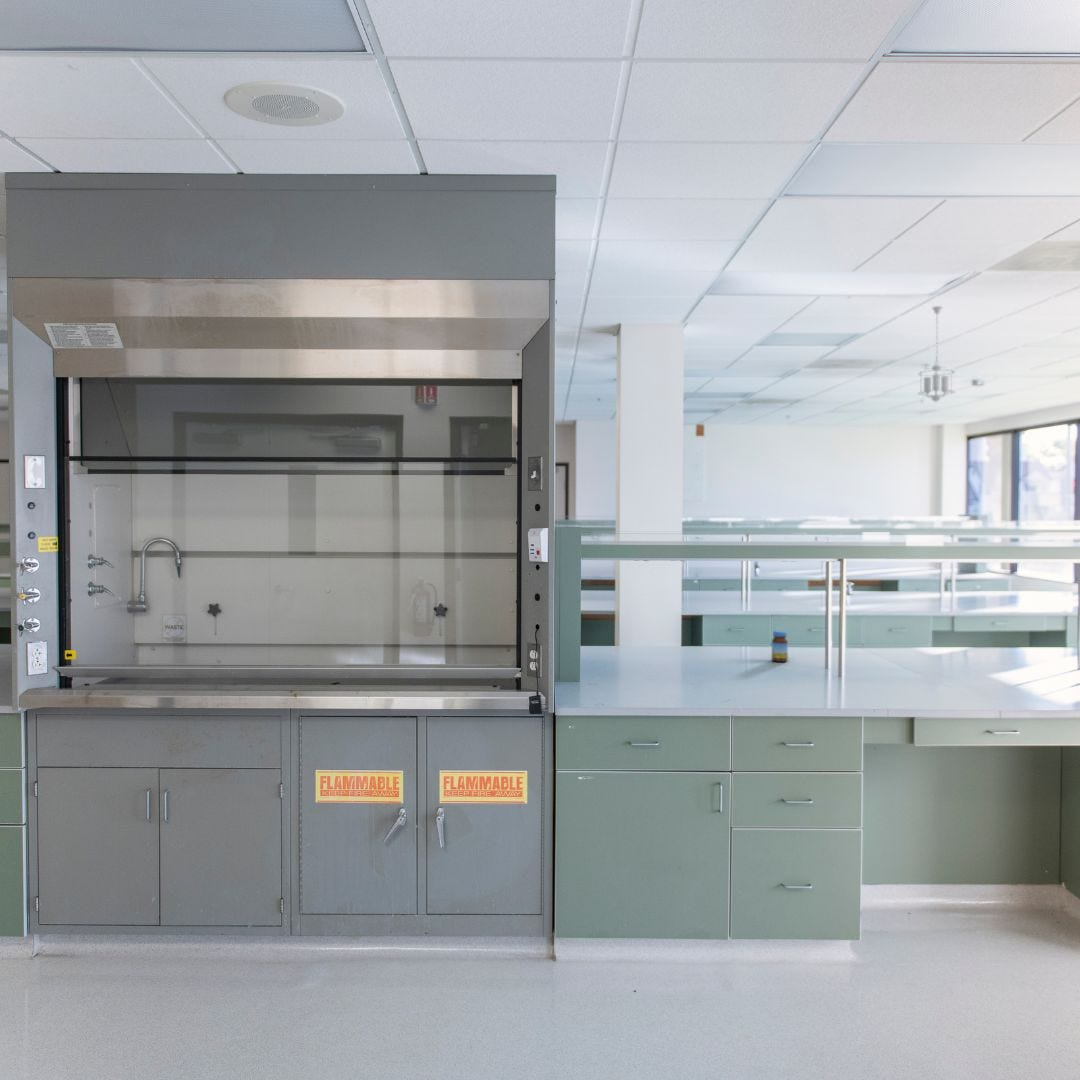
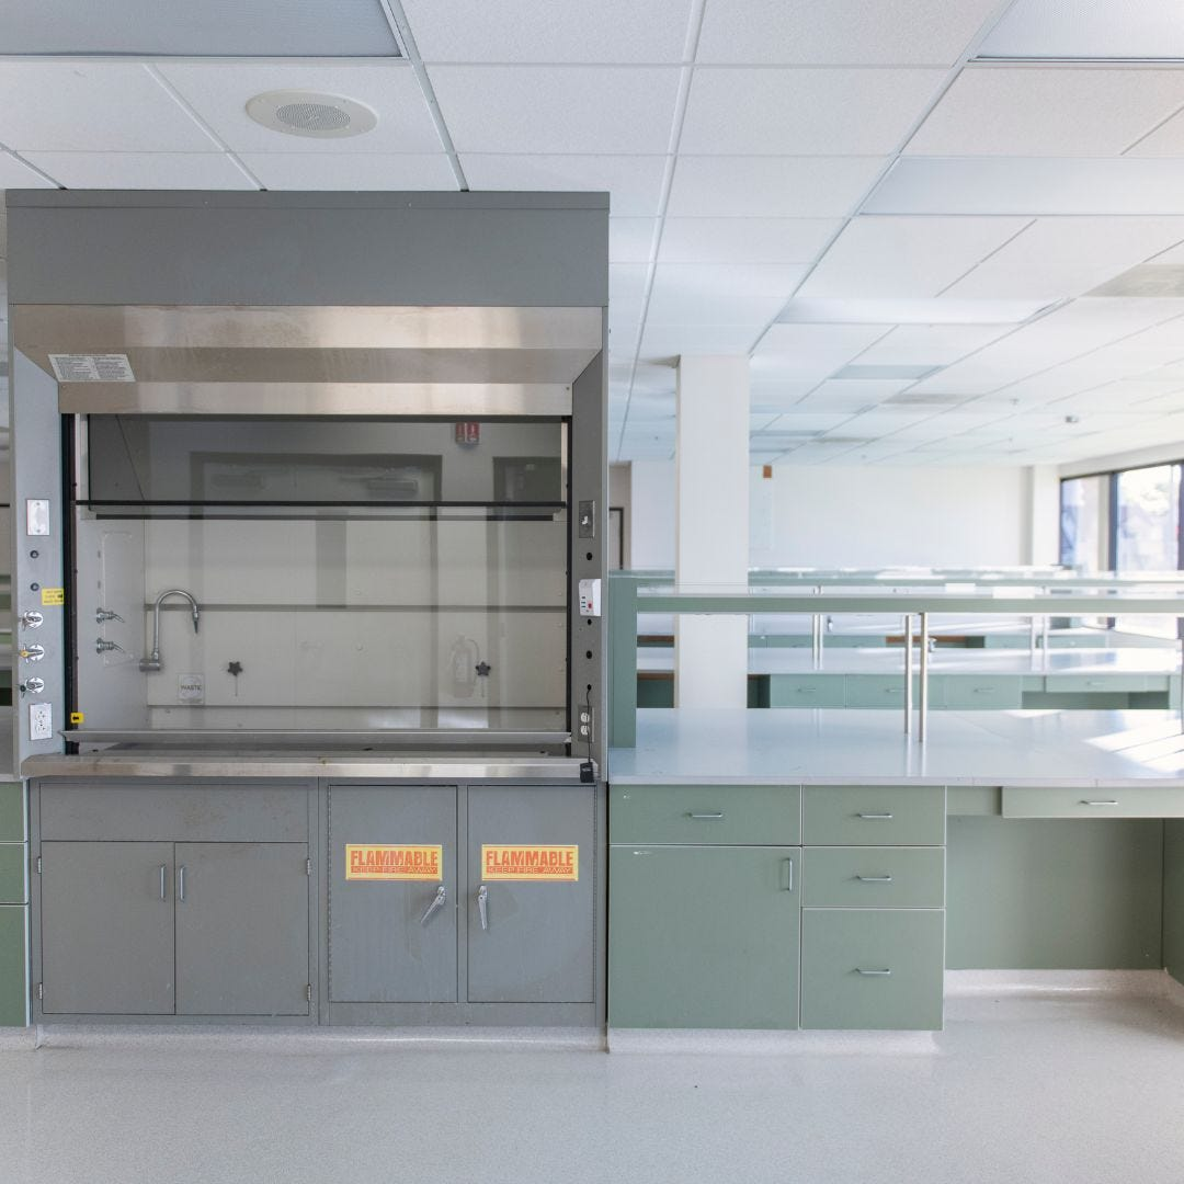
- jar [771,630,789,663]
- pendant light [917,305,956,403]
